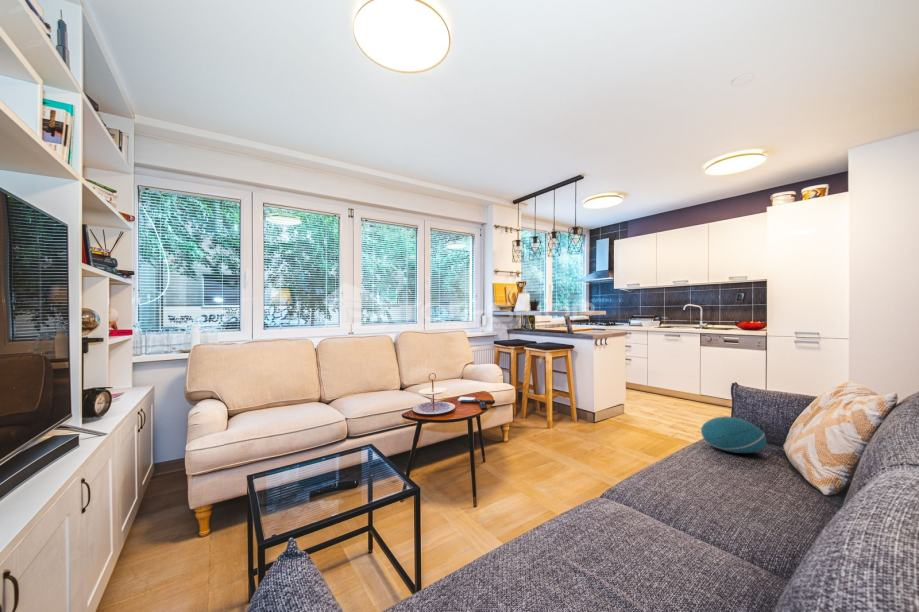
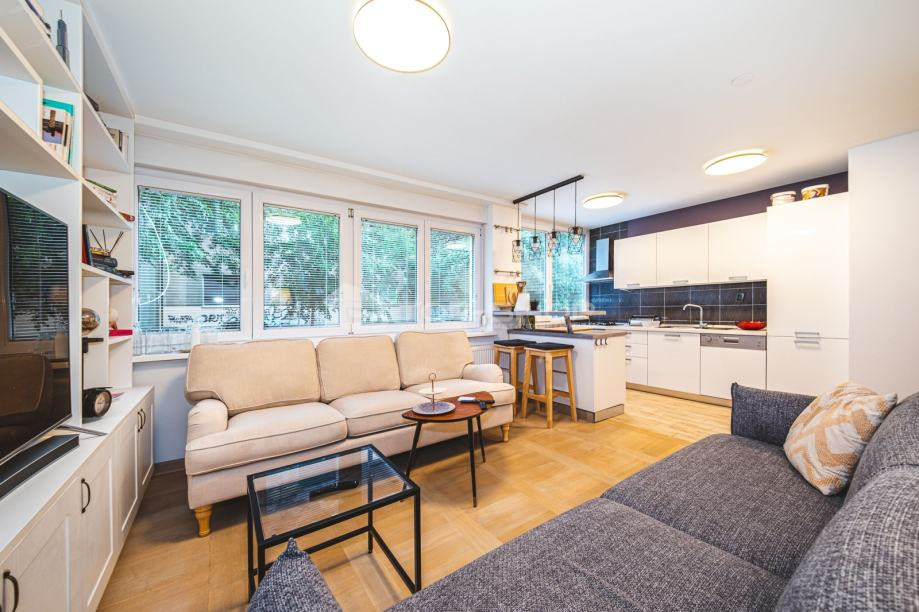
- cushion [700,416,768,454]
